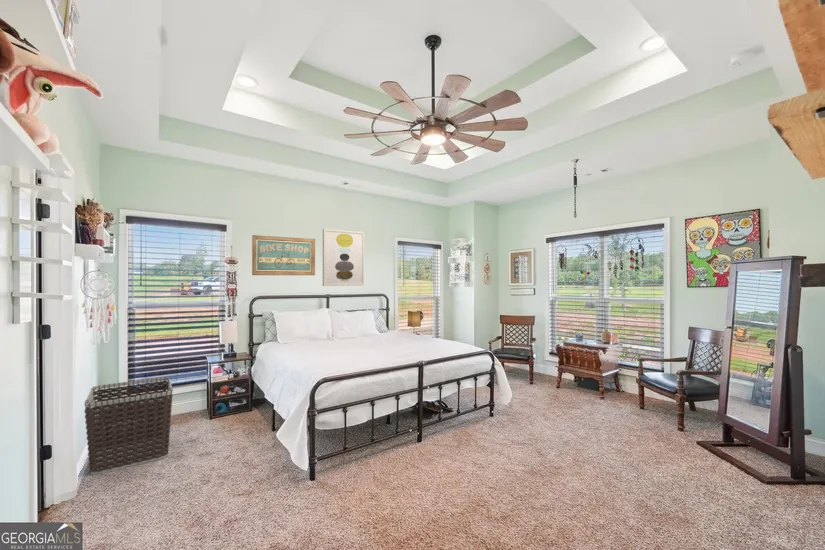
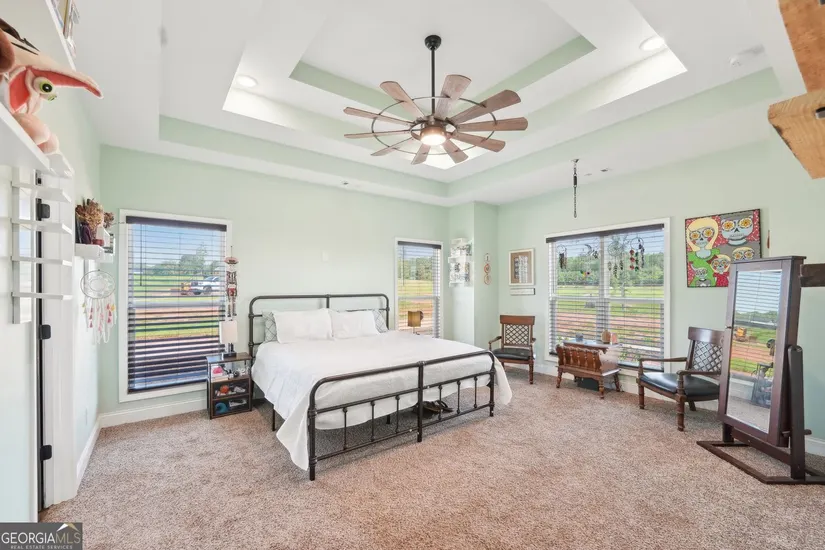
- wall art [322,228,365,287]
- wall art [251,234,316,276]
- clothes hamper [84,376,174,475]
